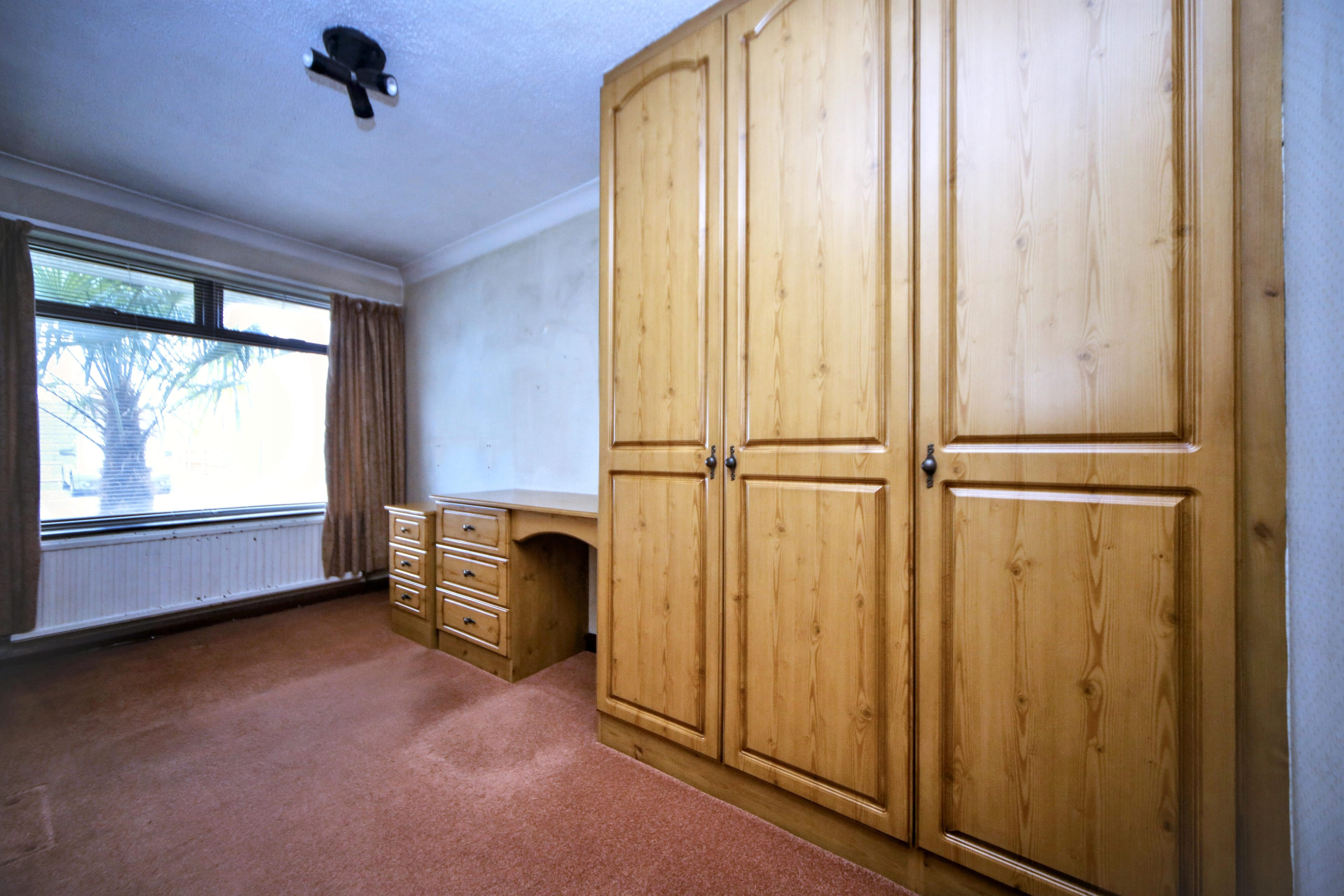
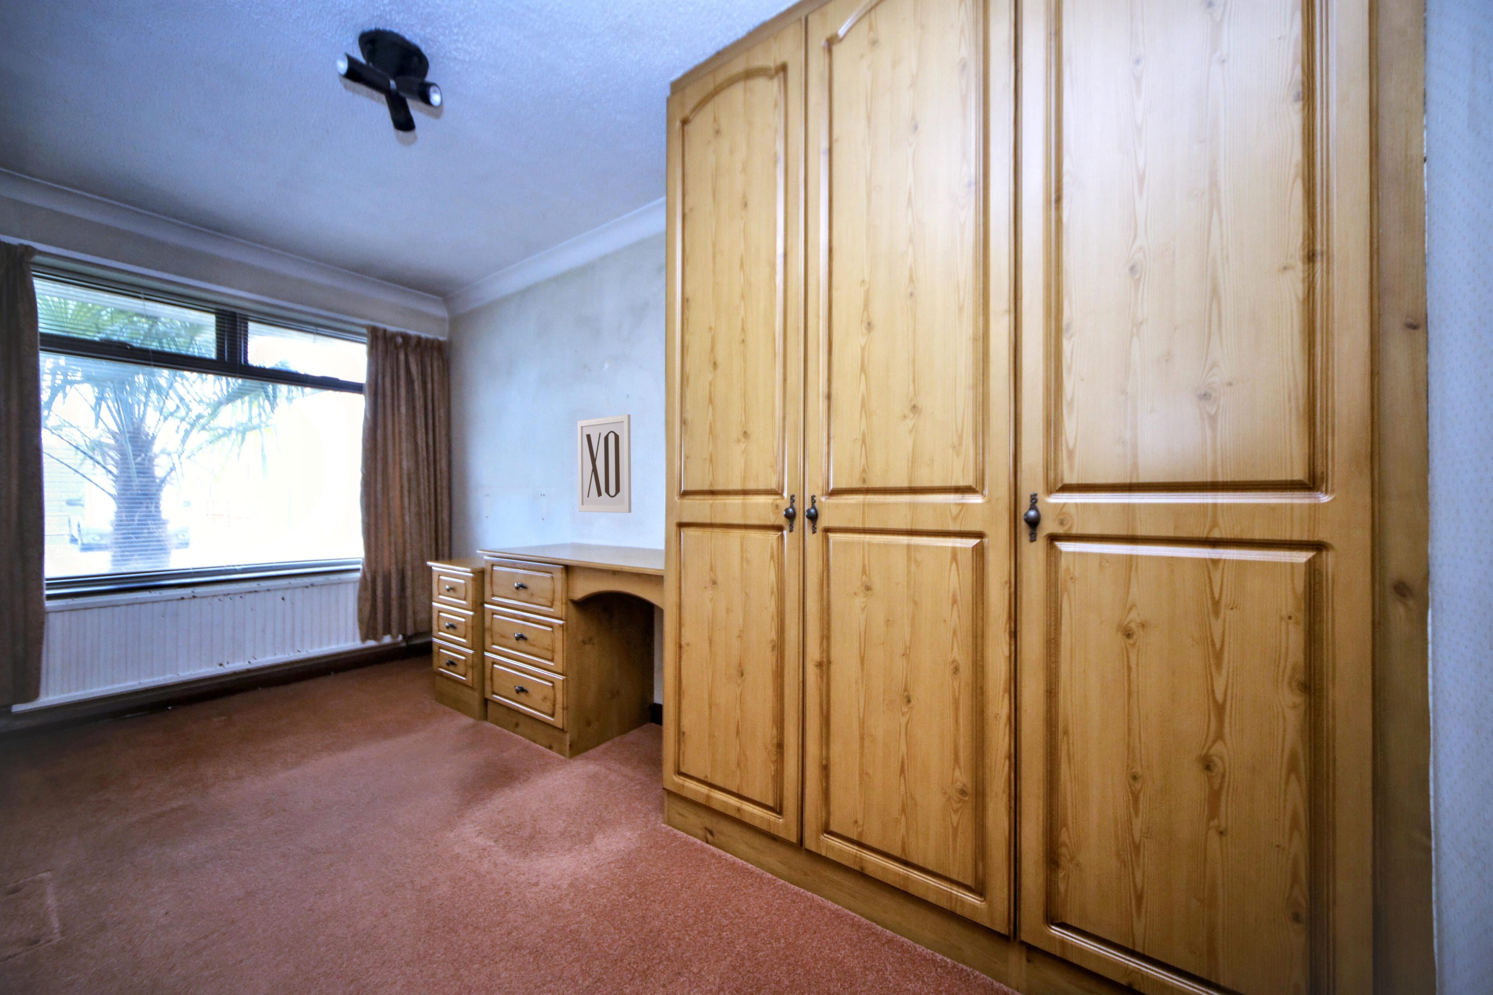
+ wall art [577,414,632,513]
